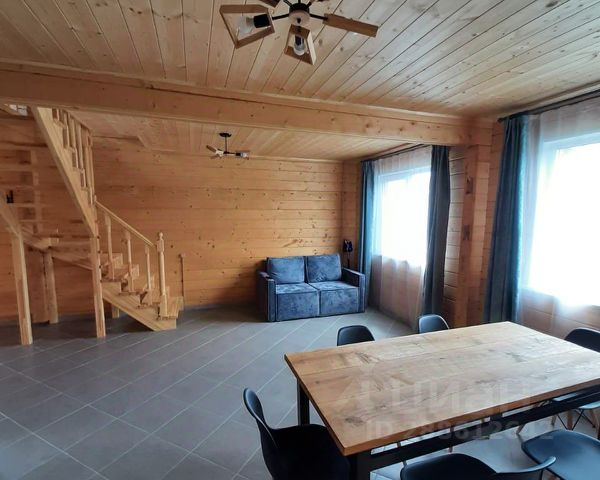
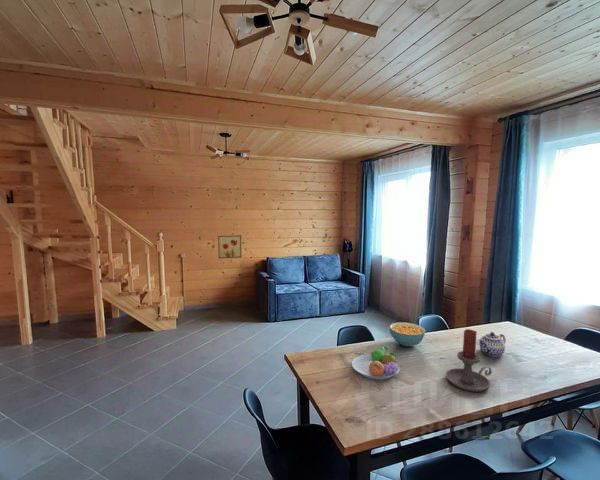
+ wall art [217,234,242,259]
+ cereal bowl [388,321,426,348]
+ teapot [478,331,507,358]
+ fruit bowl [351,345,401,381]
+ candle holder [445,328,493,393]
